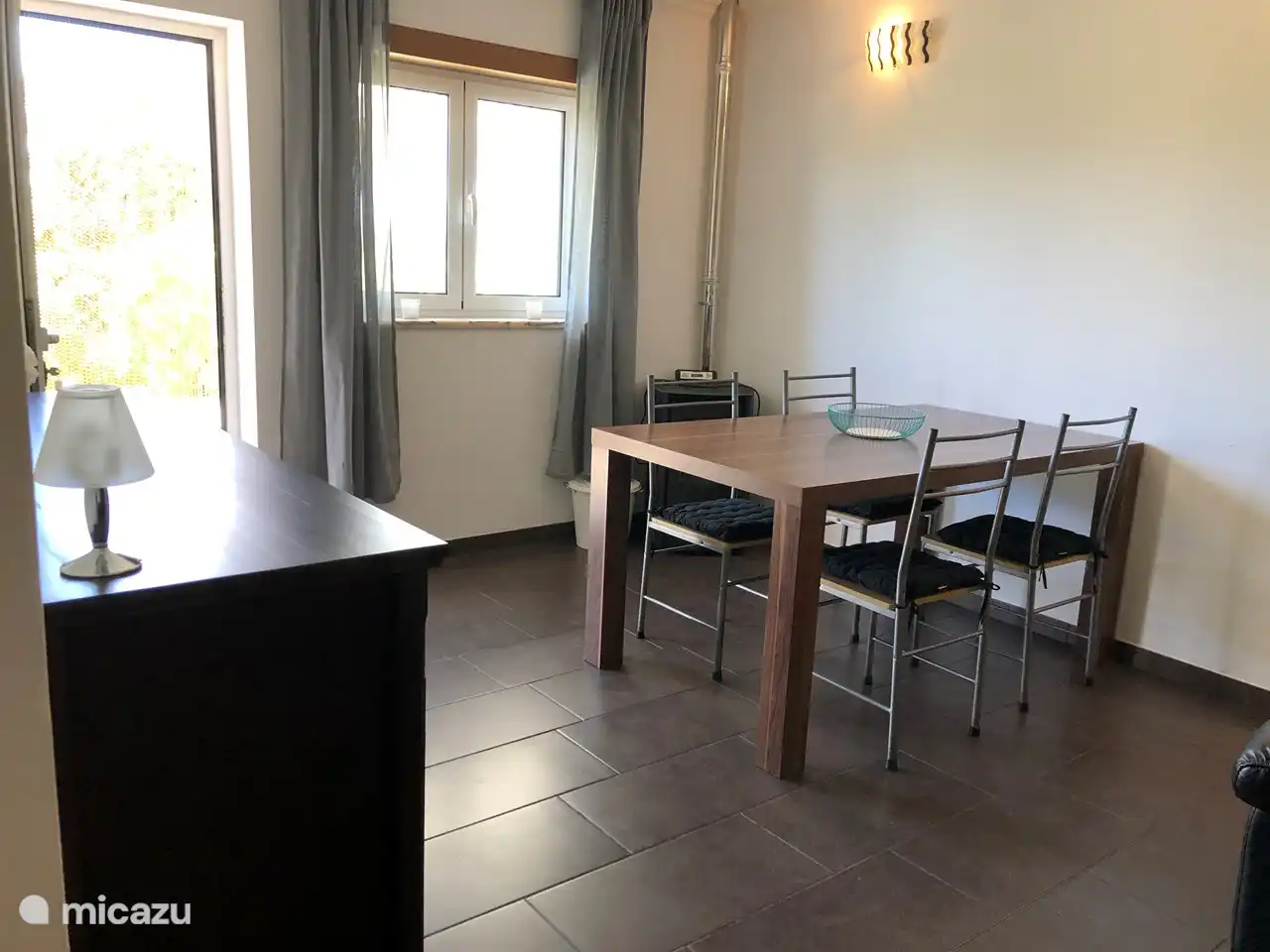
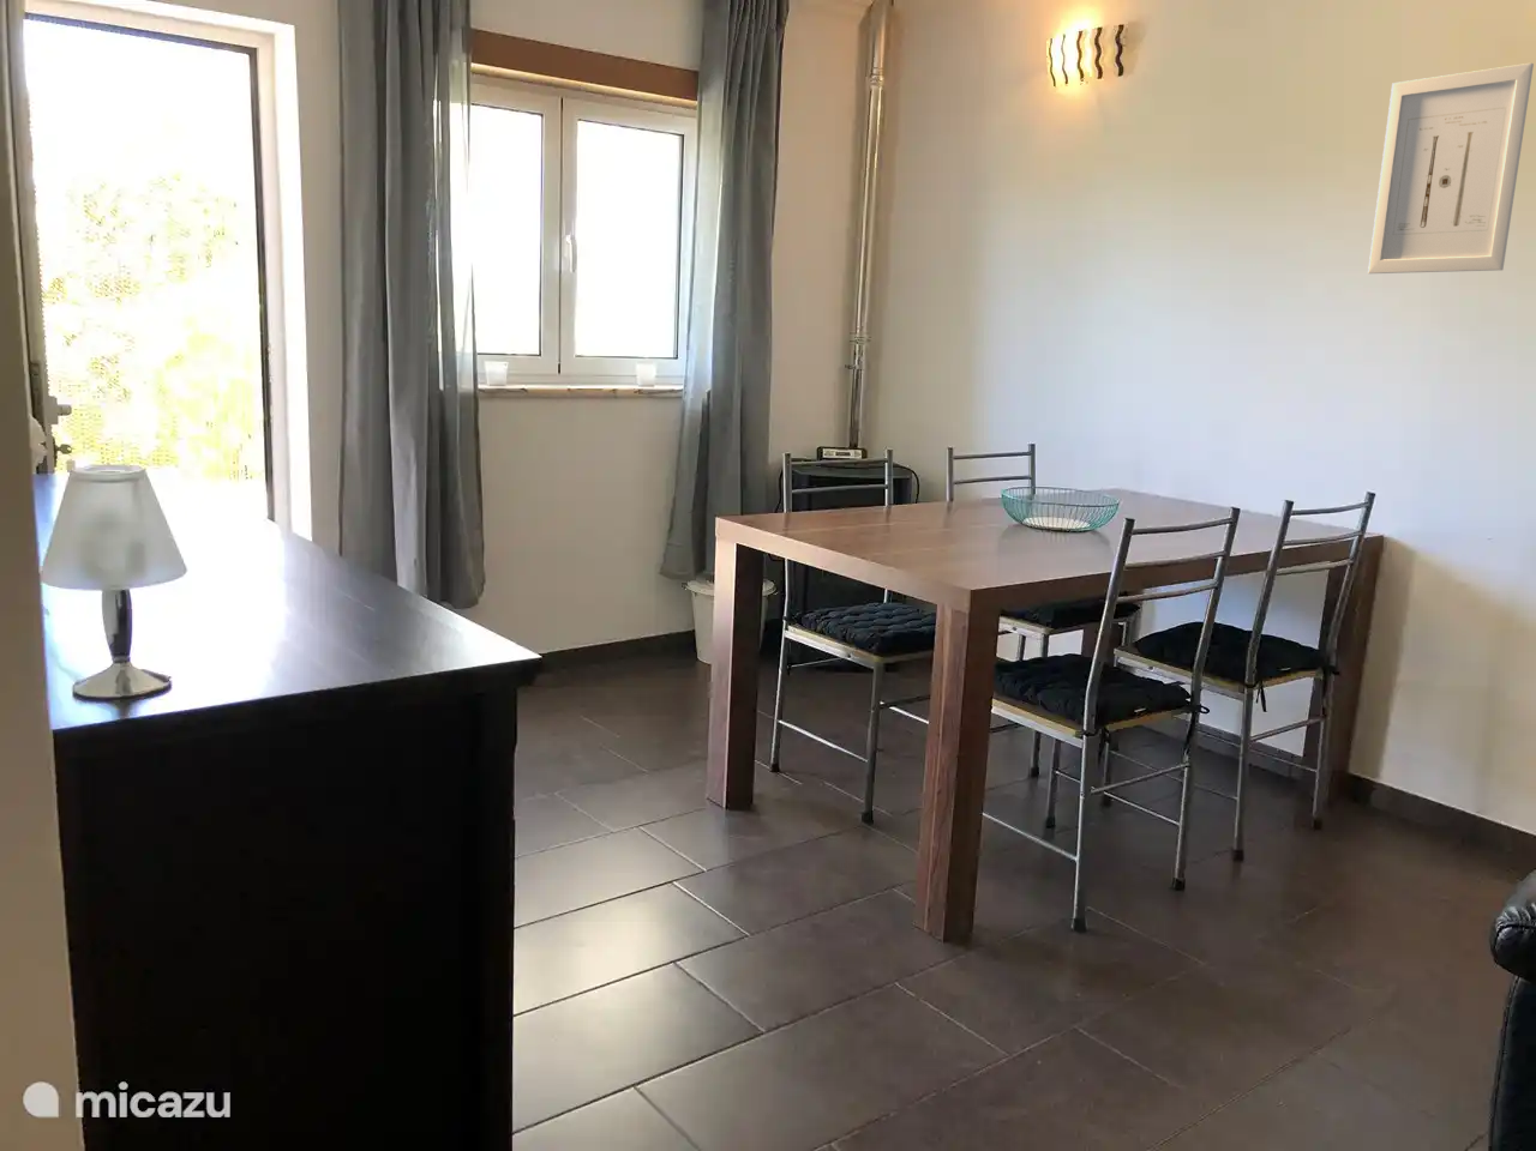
+ wall art [1367,63,1535,274]
